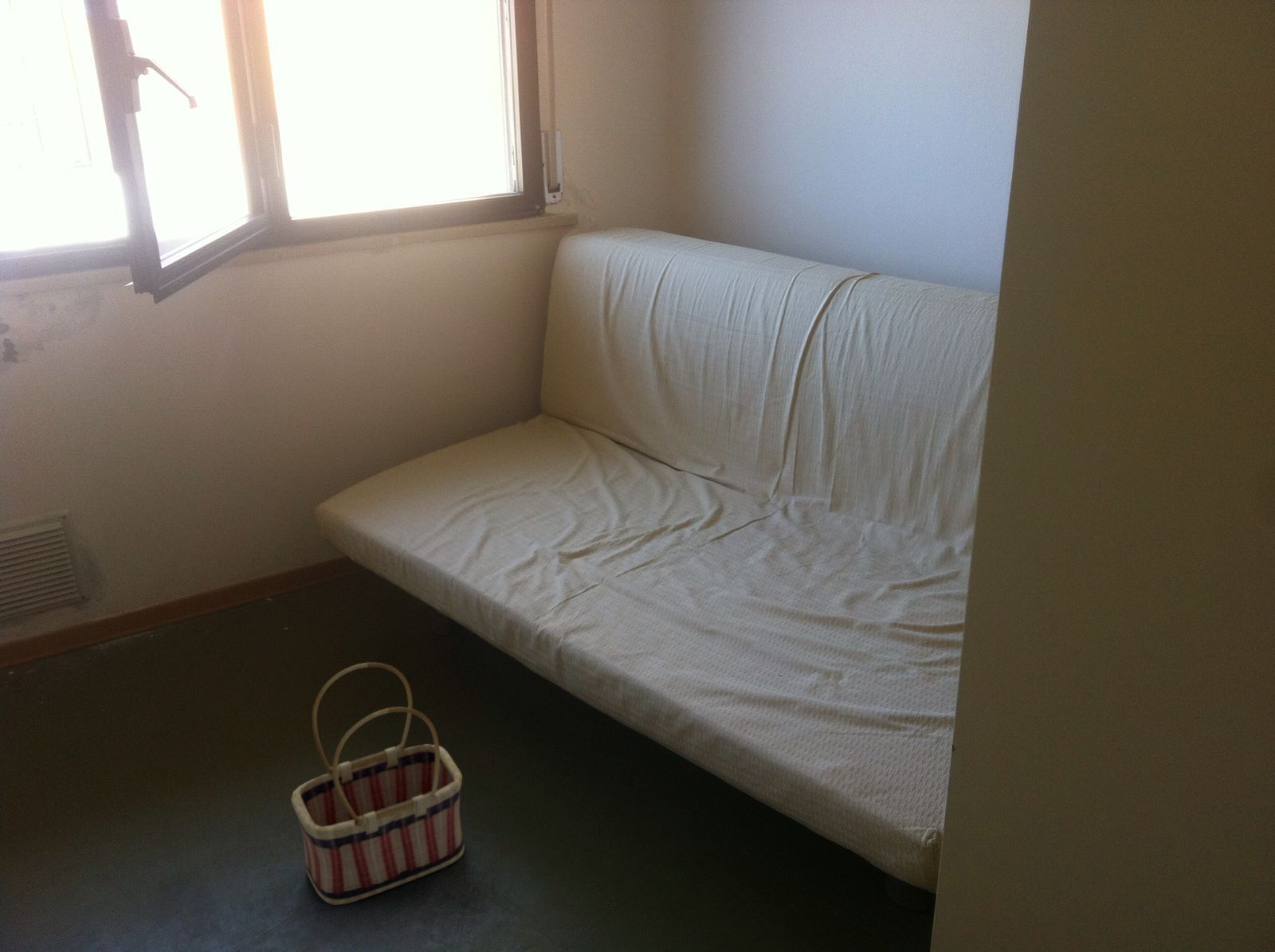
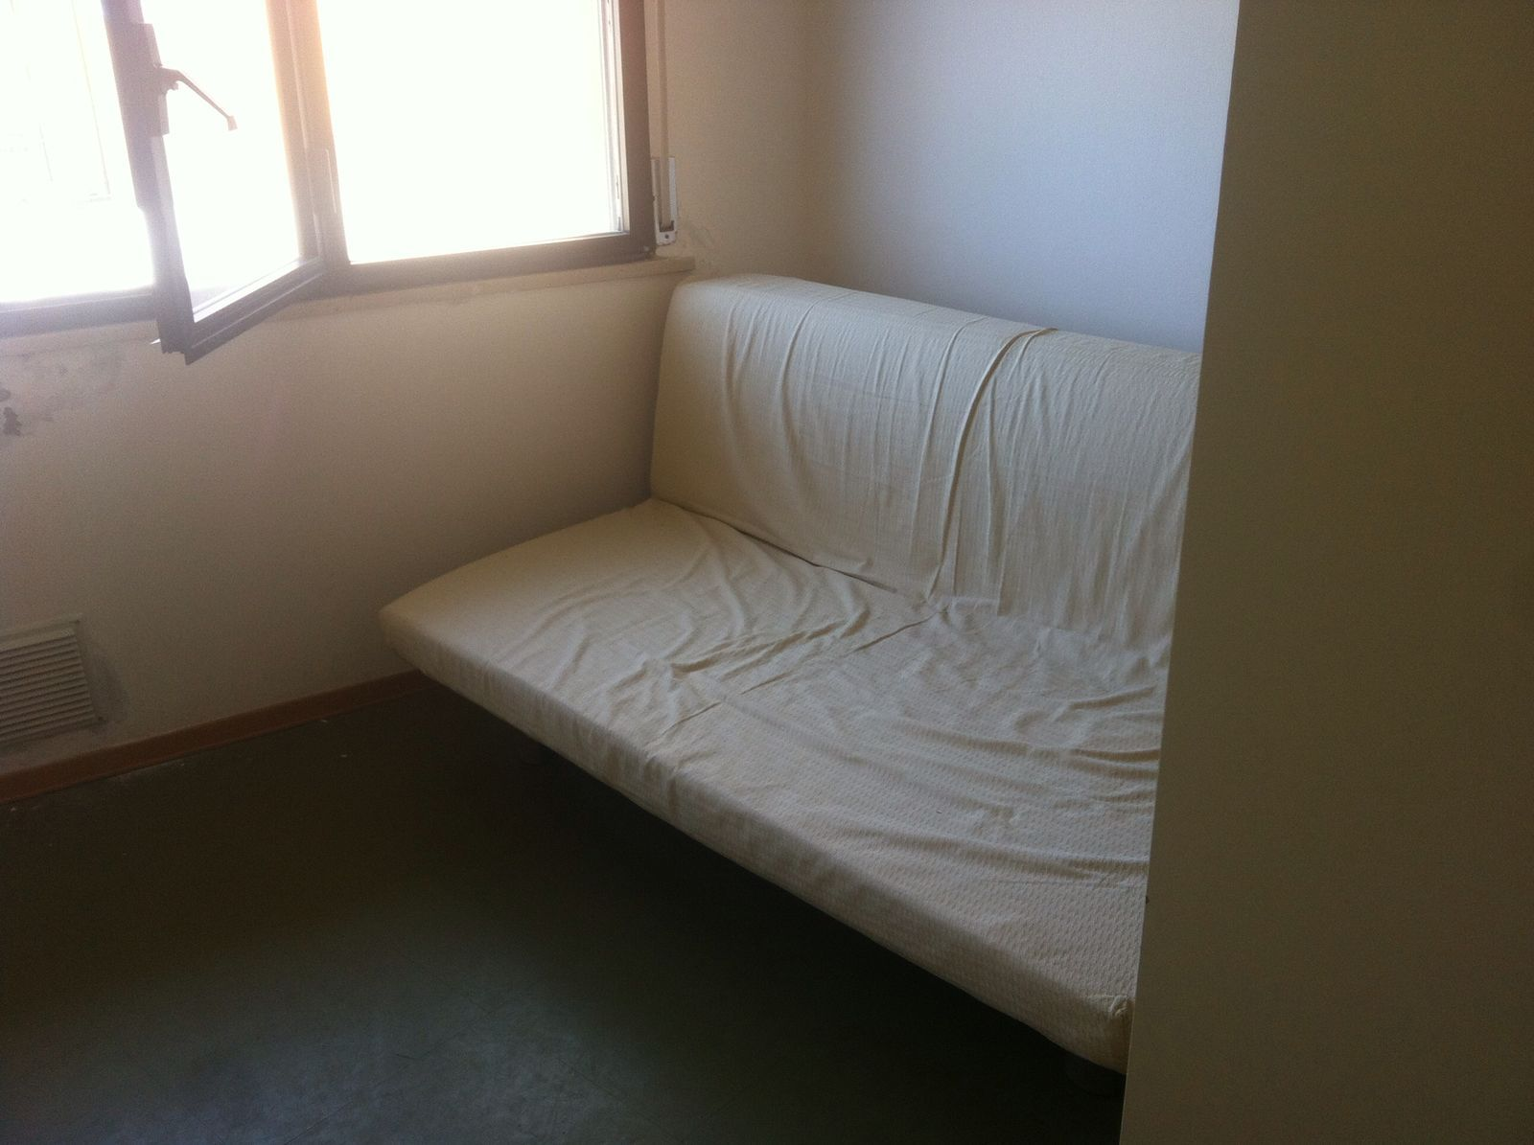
- basket [290,662,465,906]
